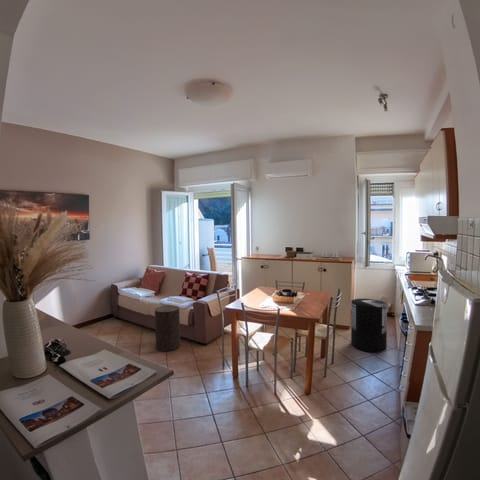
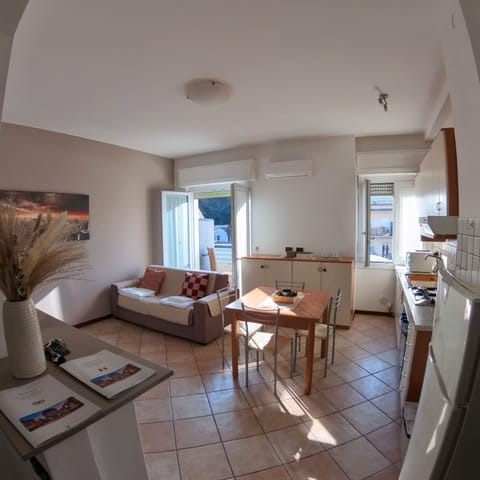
- stool [154,304,181,352]
- trash can [350,298,388,353]
